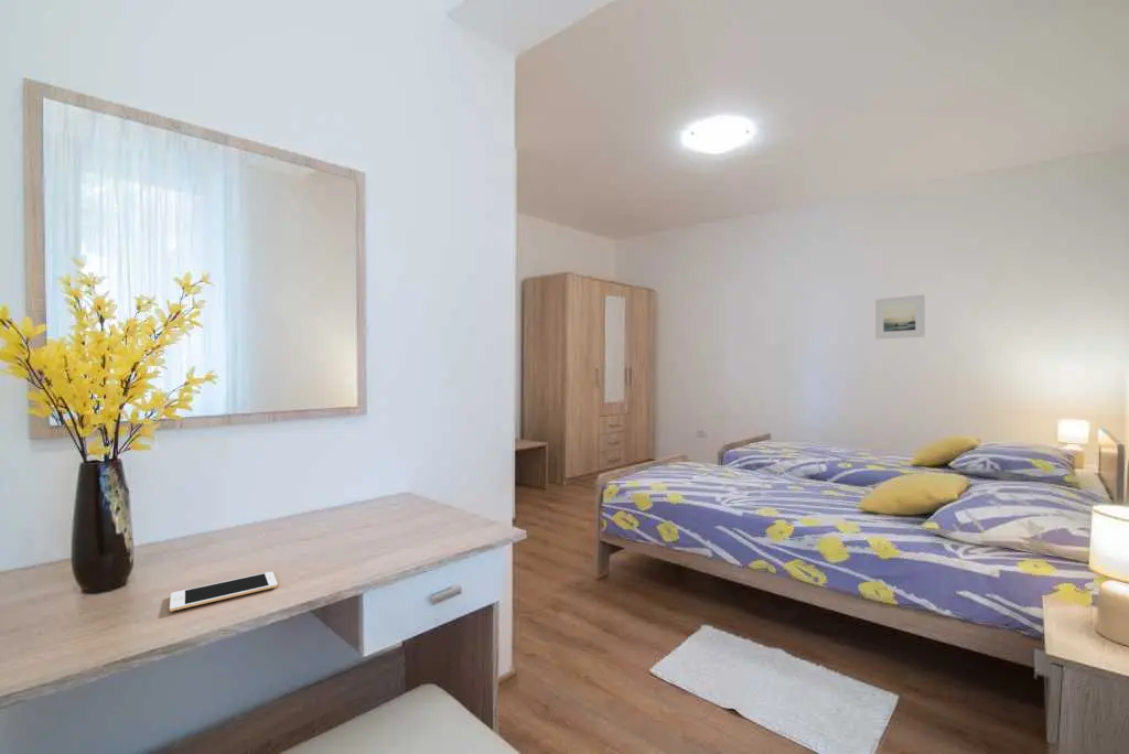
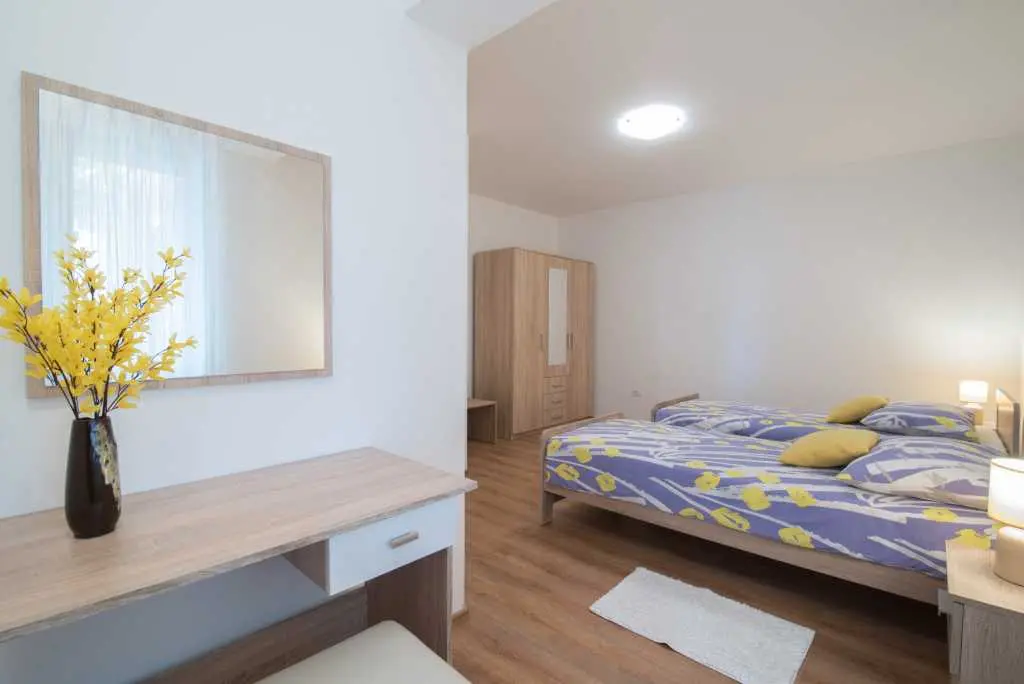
- cell phone [169,571,279,613]
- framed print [874,293,926,341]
